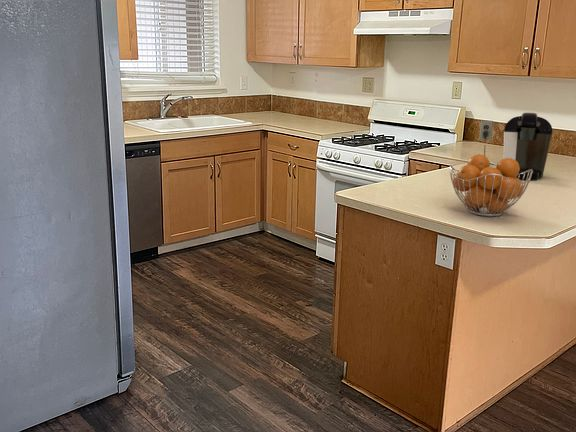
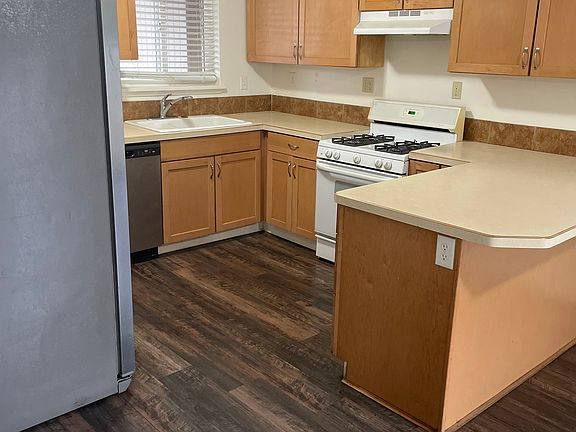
- fruit basket [449,153,533,217]
- coffee maker [478,112,553,180]
